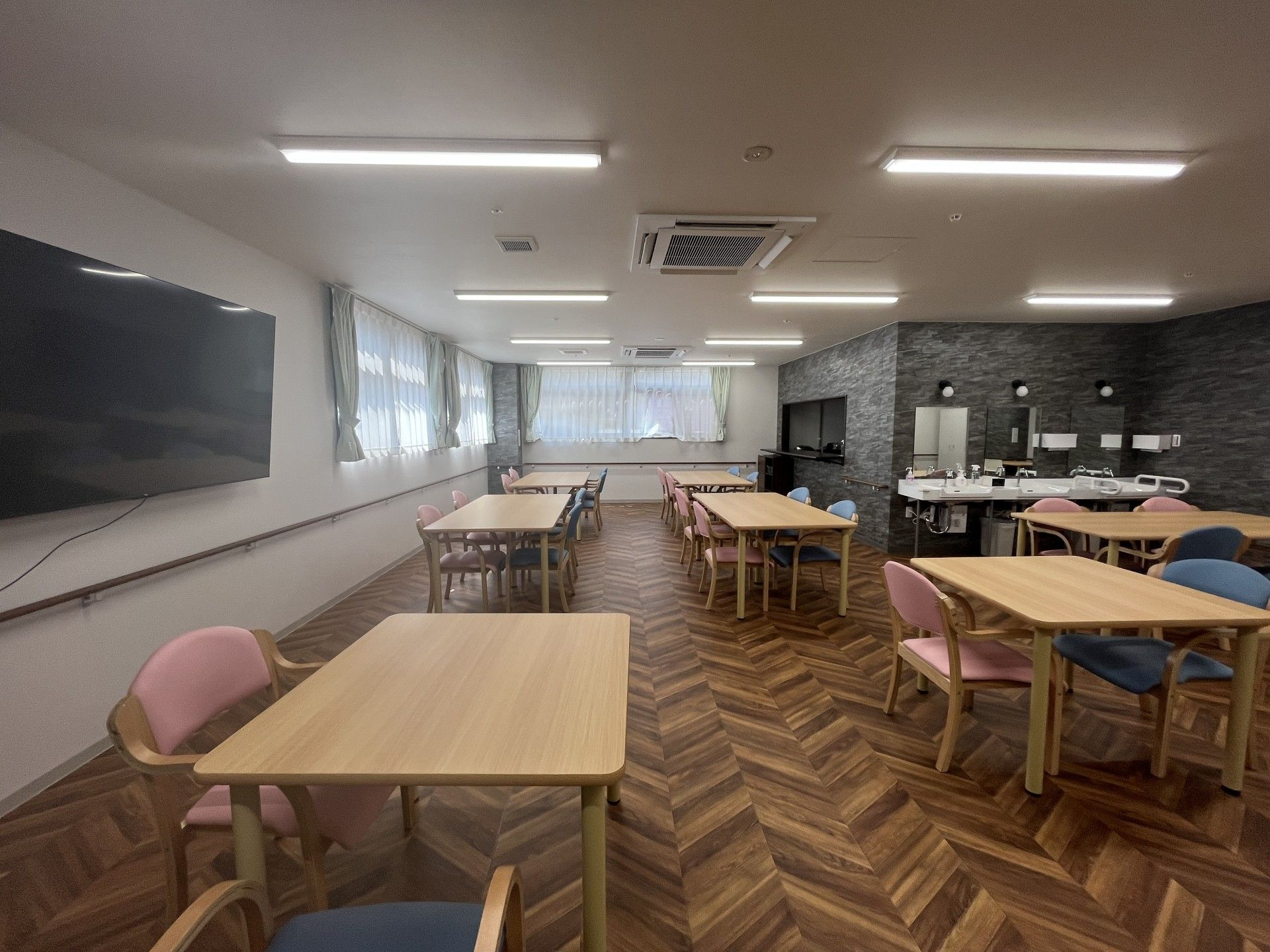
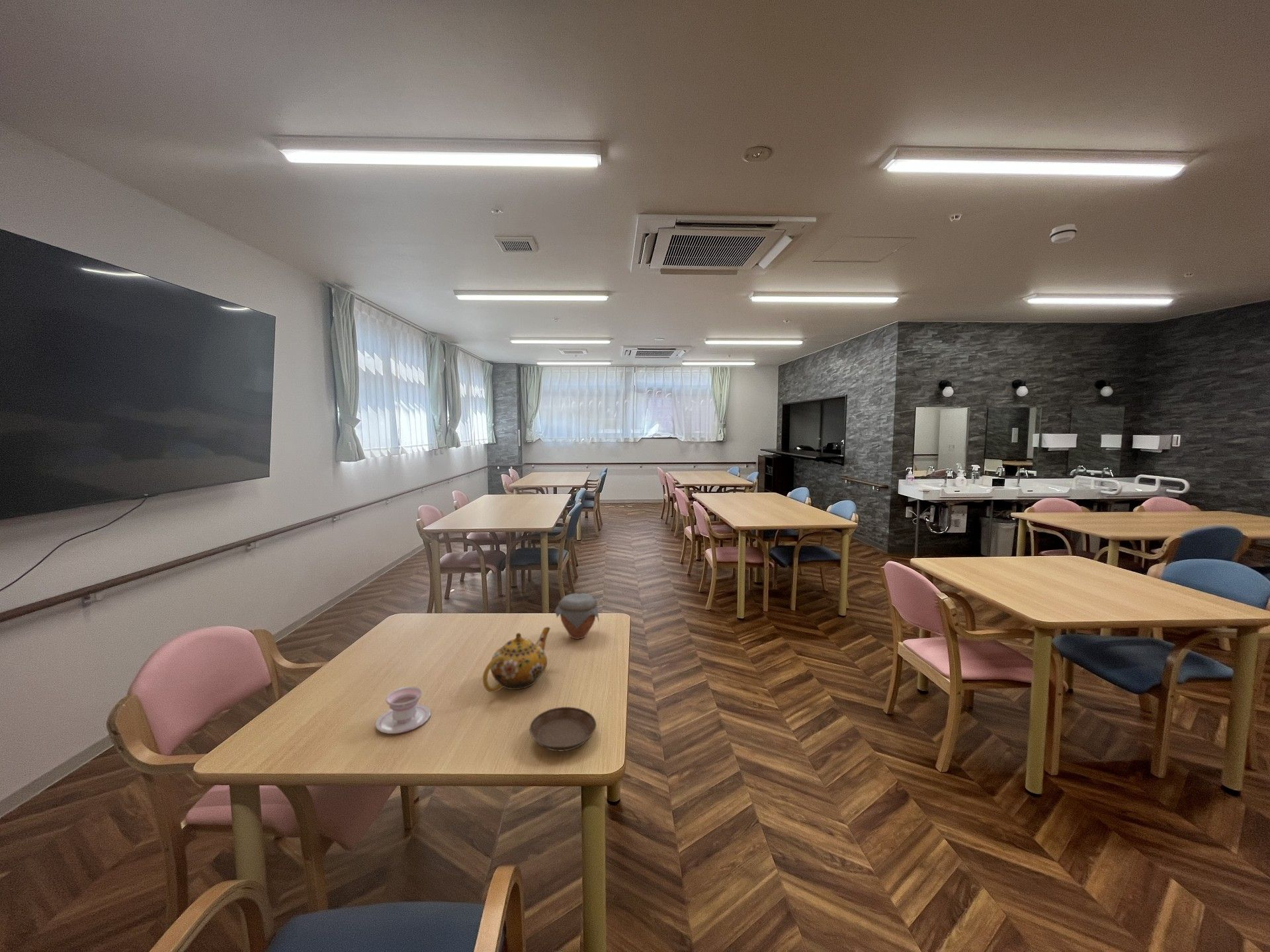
+ teacup [375,686,431,734]
+ jar [554,592,600,640]
+ saucer [529,706,597,752]
+ teapot [482,626,551,693]
+ smoke detector [1049,223,1078,244]
